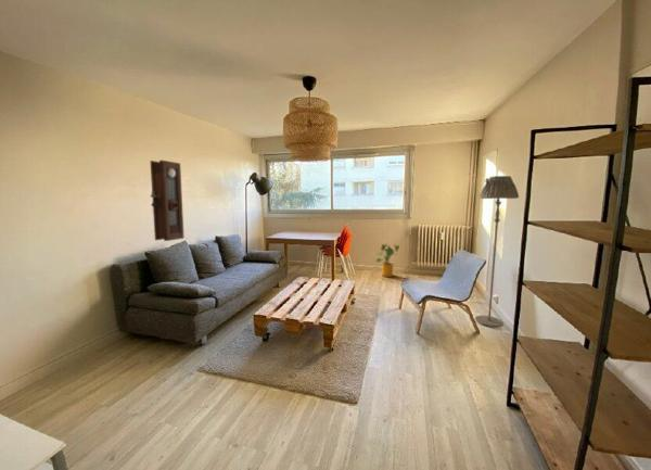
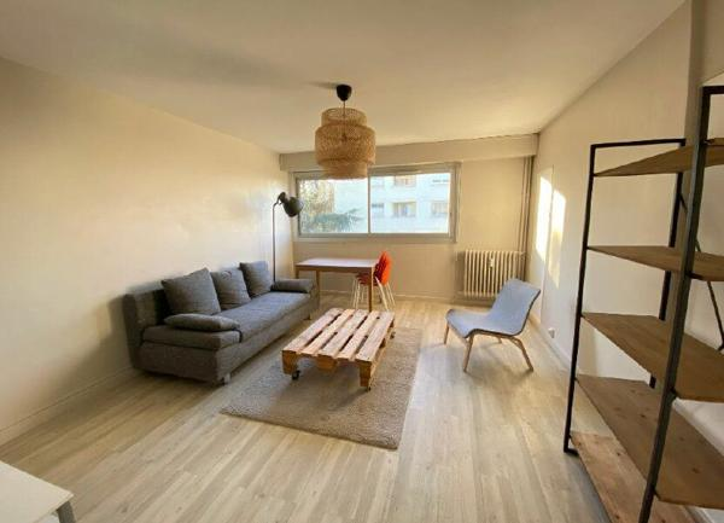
- pendulum clock [150,160,184,242]
- floor lamp [474,175,520,328]
- house plant [375,243,400,278]
